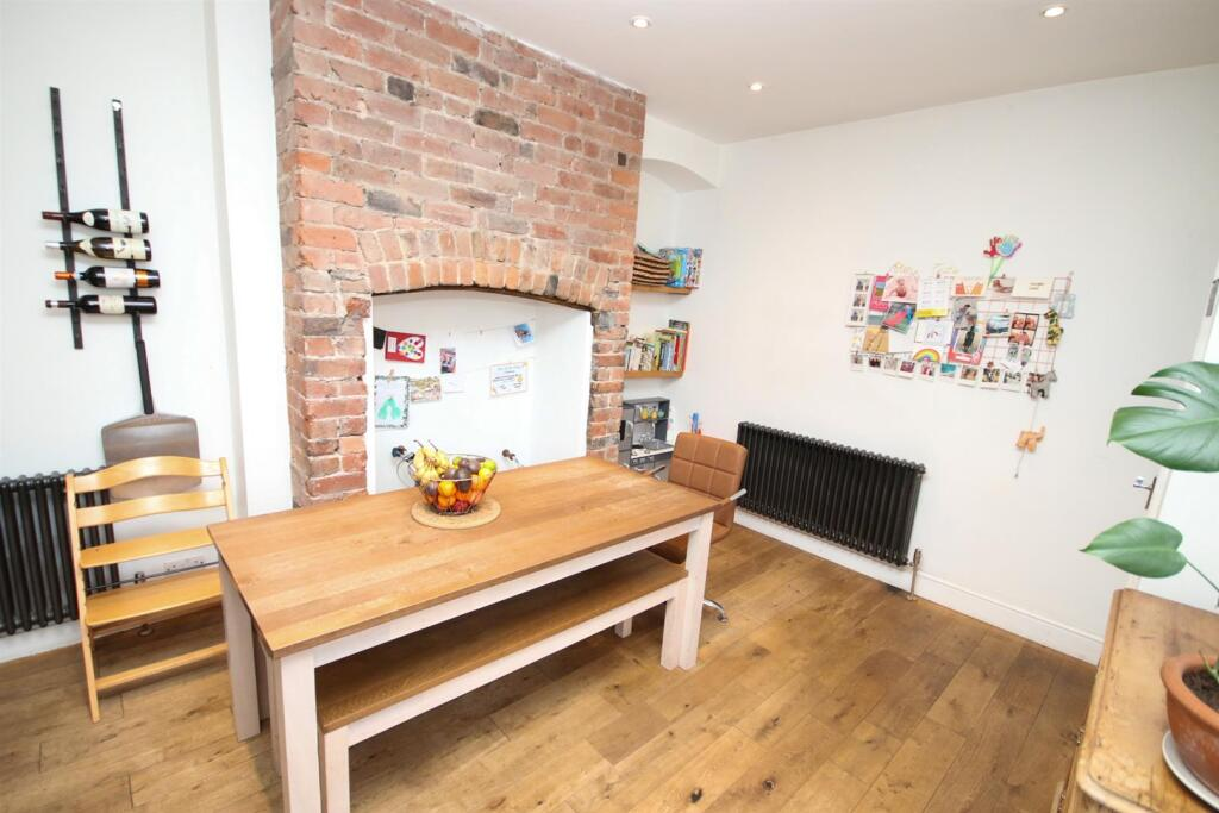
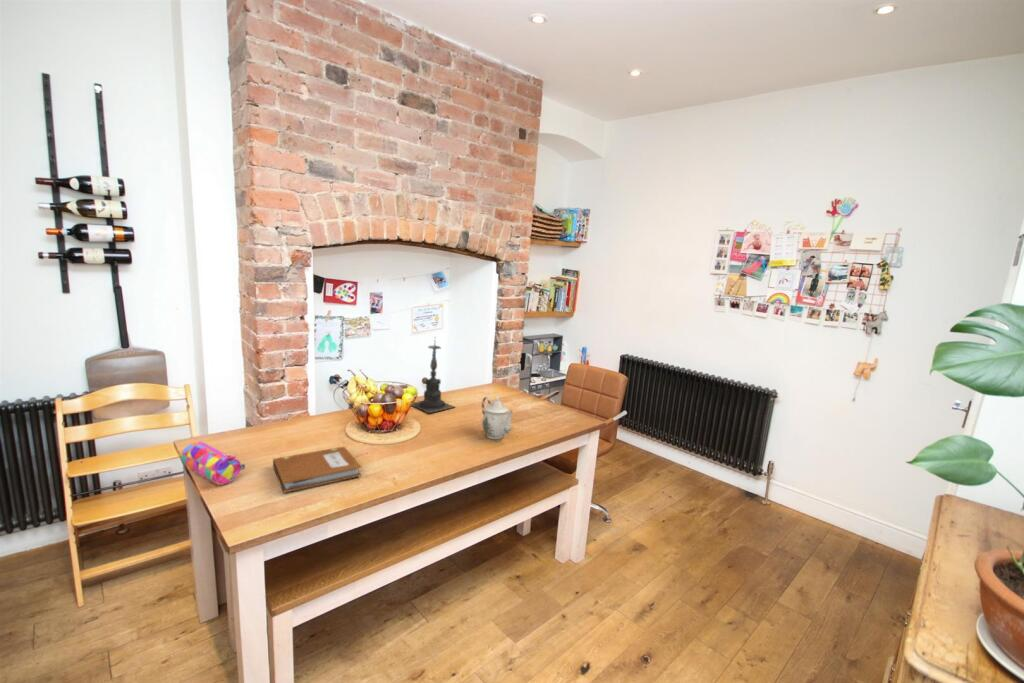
+ pencil case [180,441,246,486]
+ candle holder [411,335,455,414]
+ teapot [481,395,515,440]
+ notebook [272,446,362,494]
